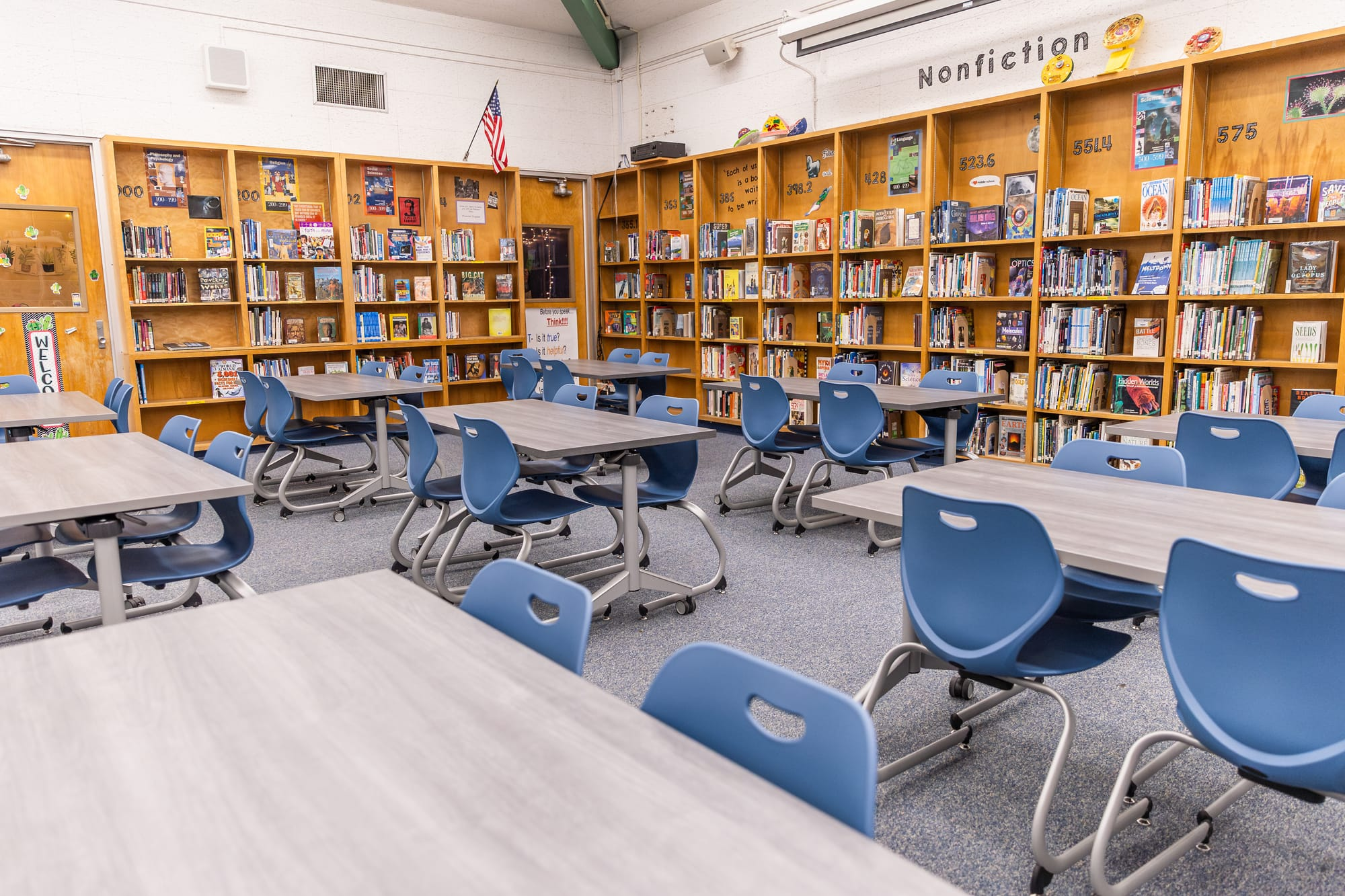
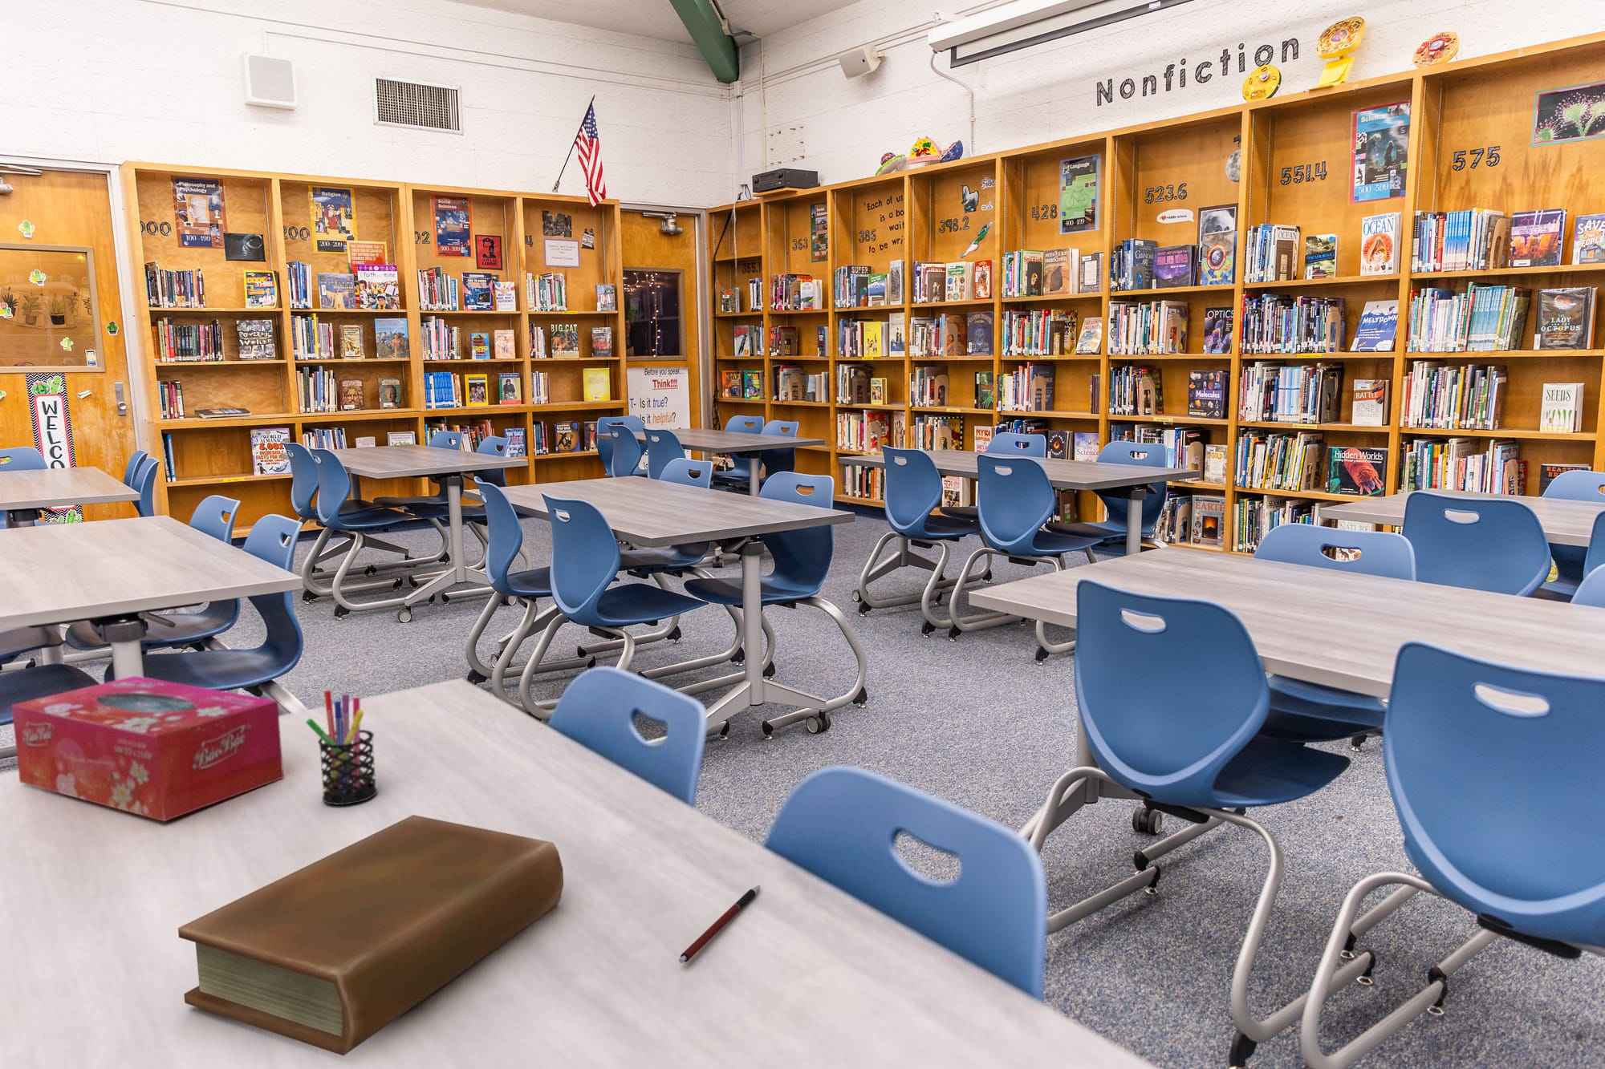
+ book [178,814,564,1056]
+ tissue box [11,675,284,822]
+ pen holder [305,690,378,807]
+ pen [678,884,761,964]
